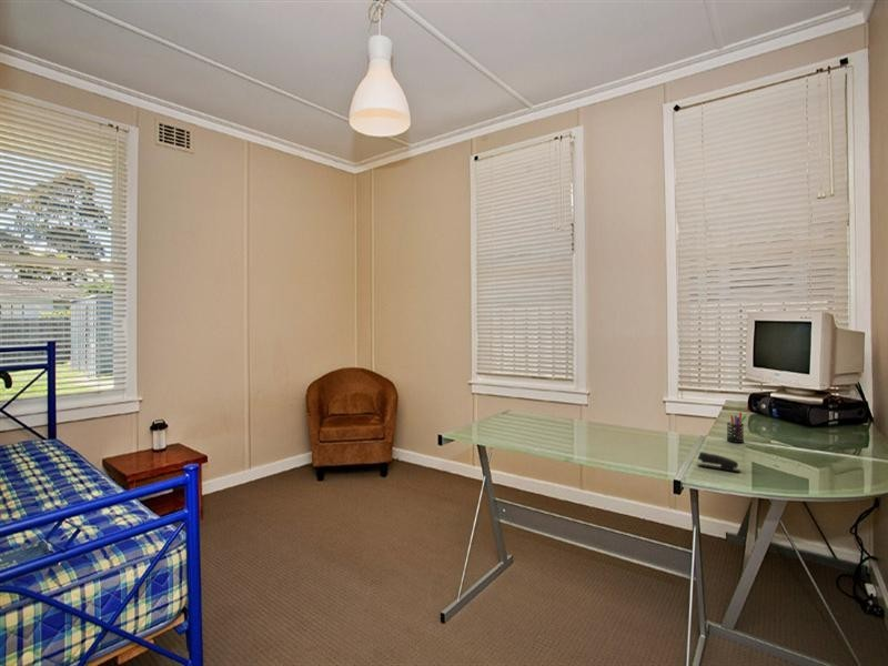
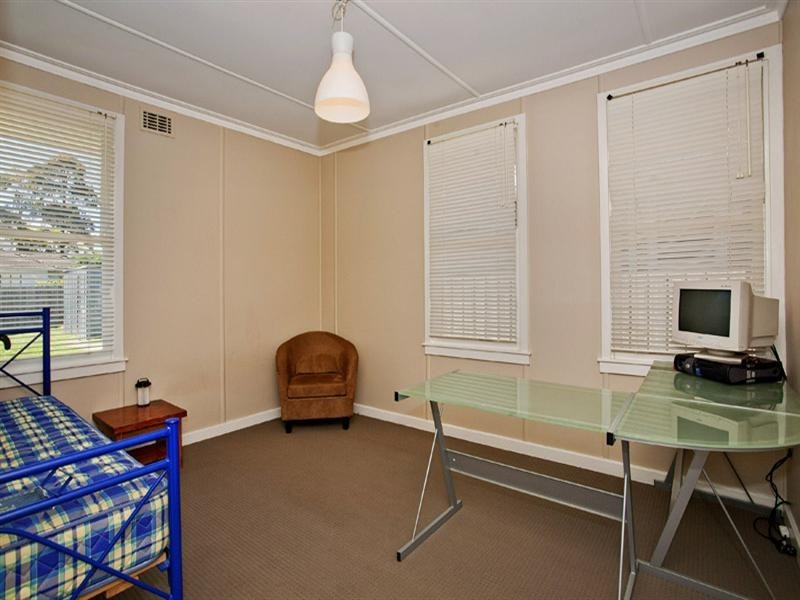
- pen holder [726,411,747,444]
- stapler [697,451,741,473]
